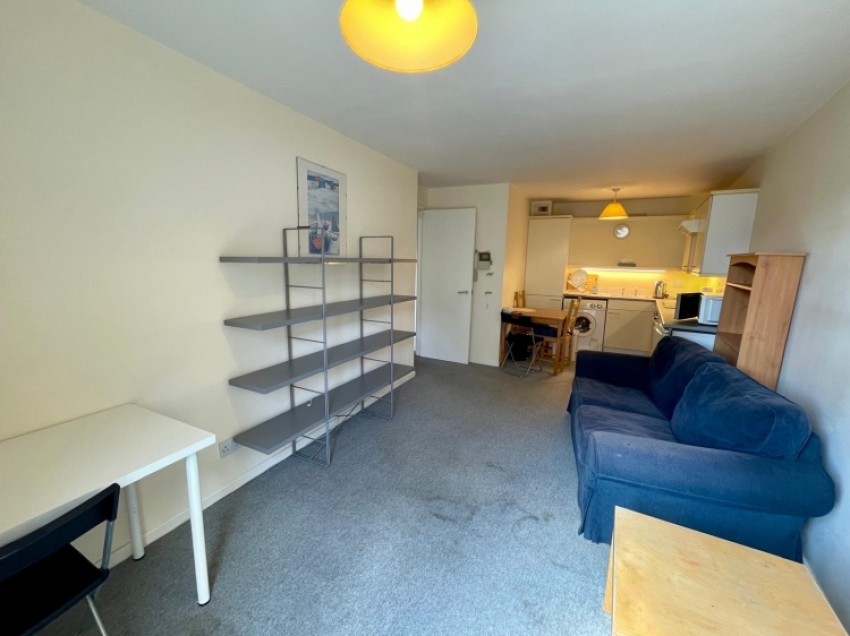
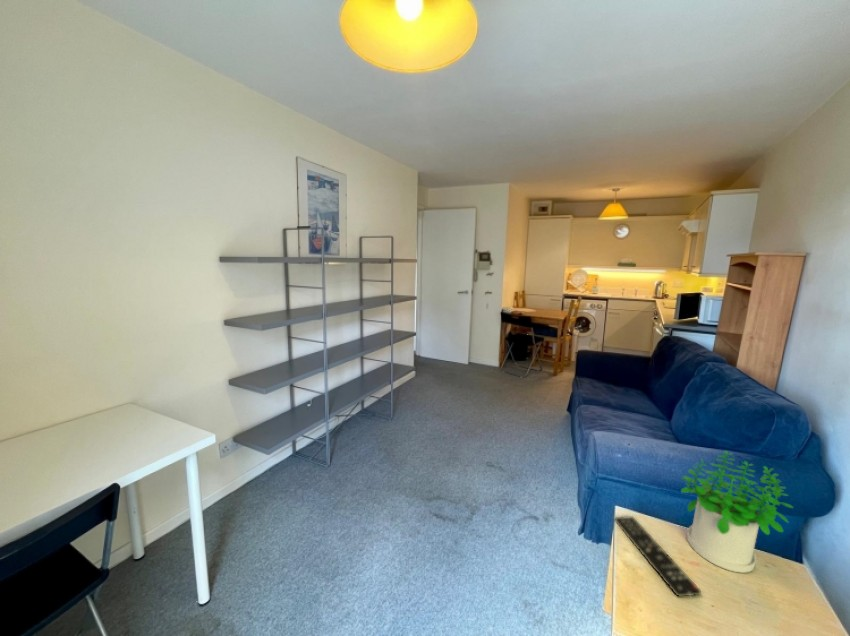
+ remote control [613,515,702,597]
+ potted plant [680,450,795,574]
